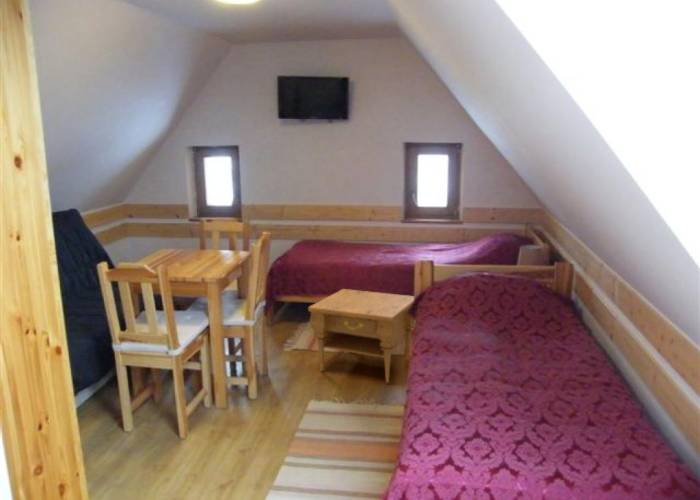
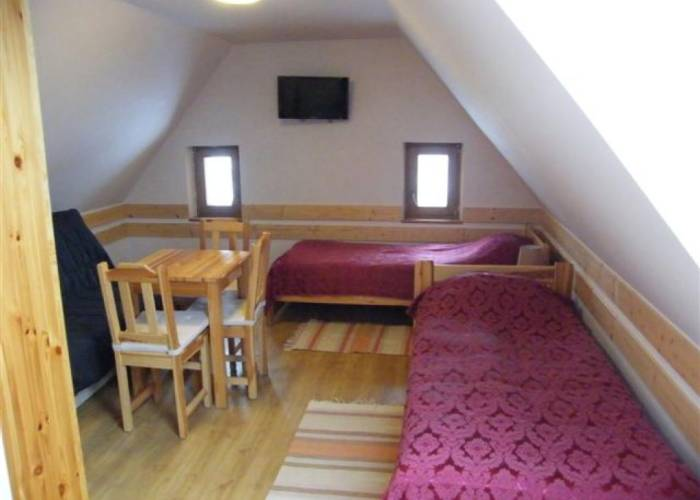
- nightstand [307,288,415,384]
